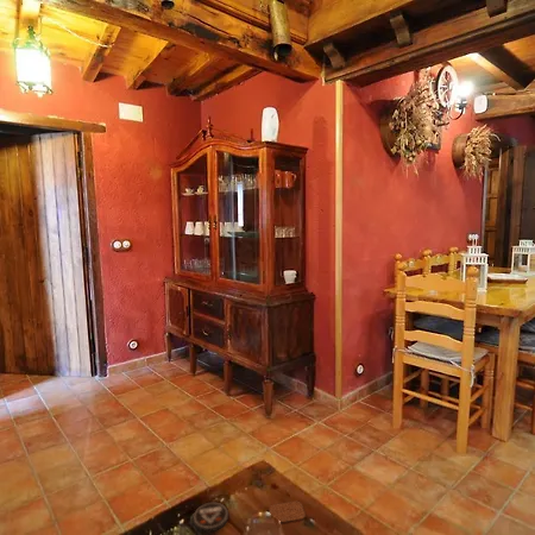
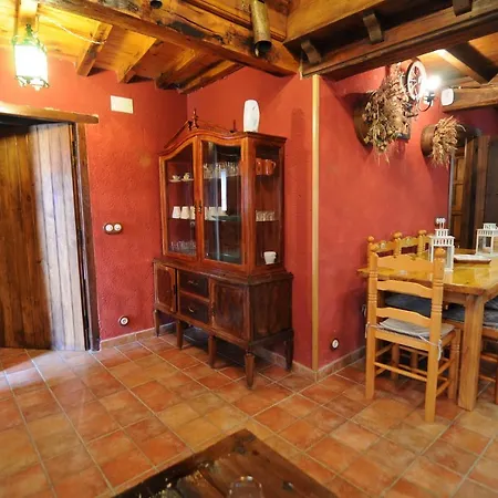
- coaster [269,499,307,523]
- coaster [193,501,229,534]
